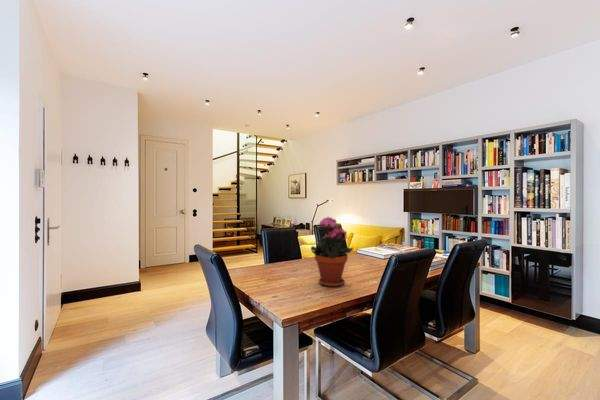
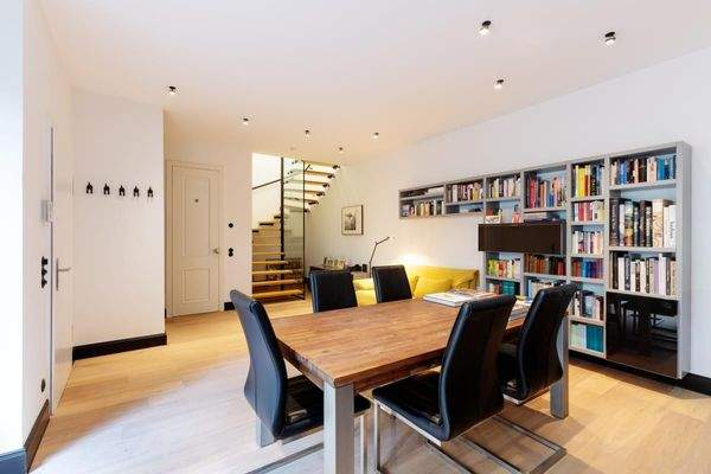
- potted plant [310,216,354,288]
